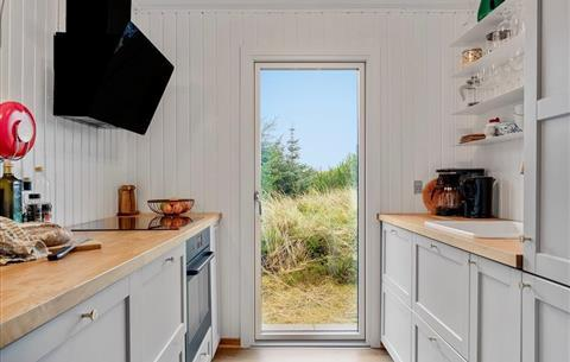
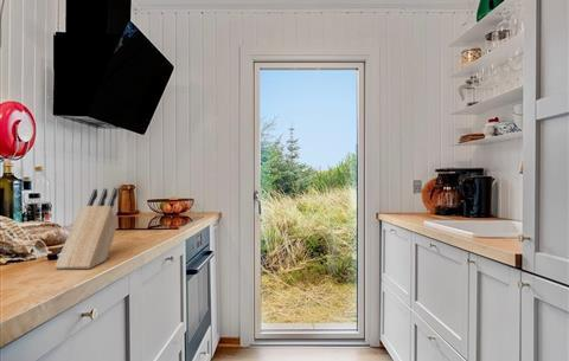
+ knife block [53,187,119,270]
